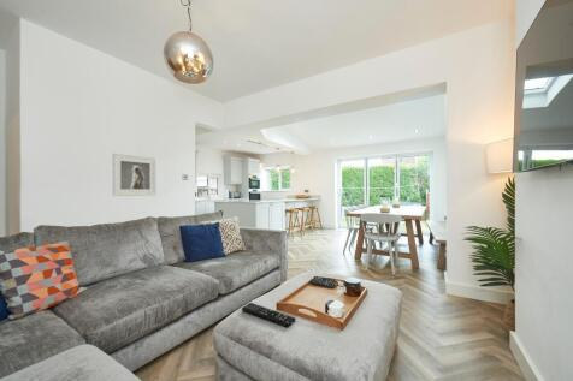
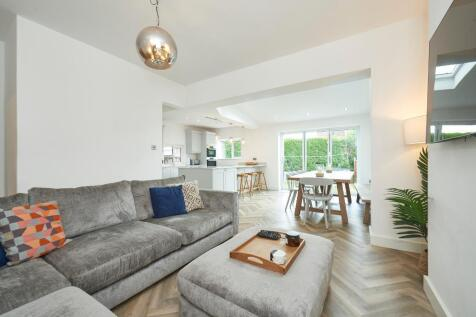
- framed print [112,153,158,197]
- remote control [241,302,296,329]
